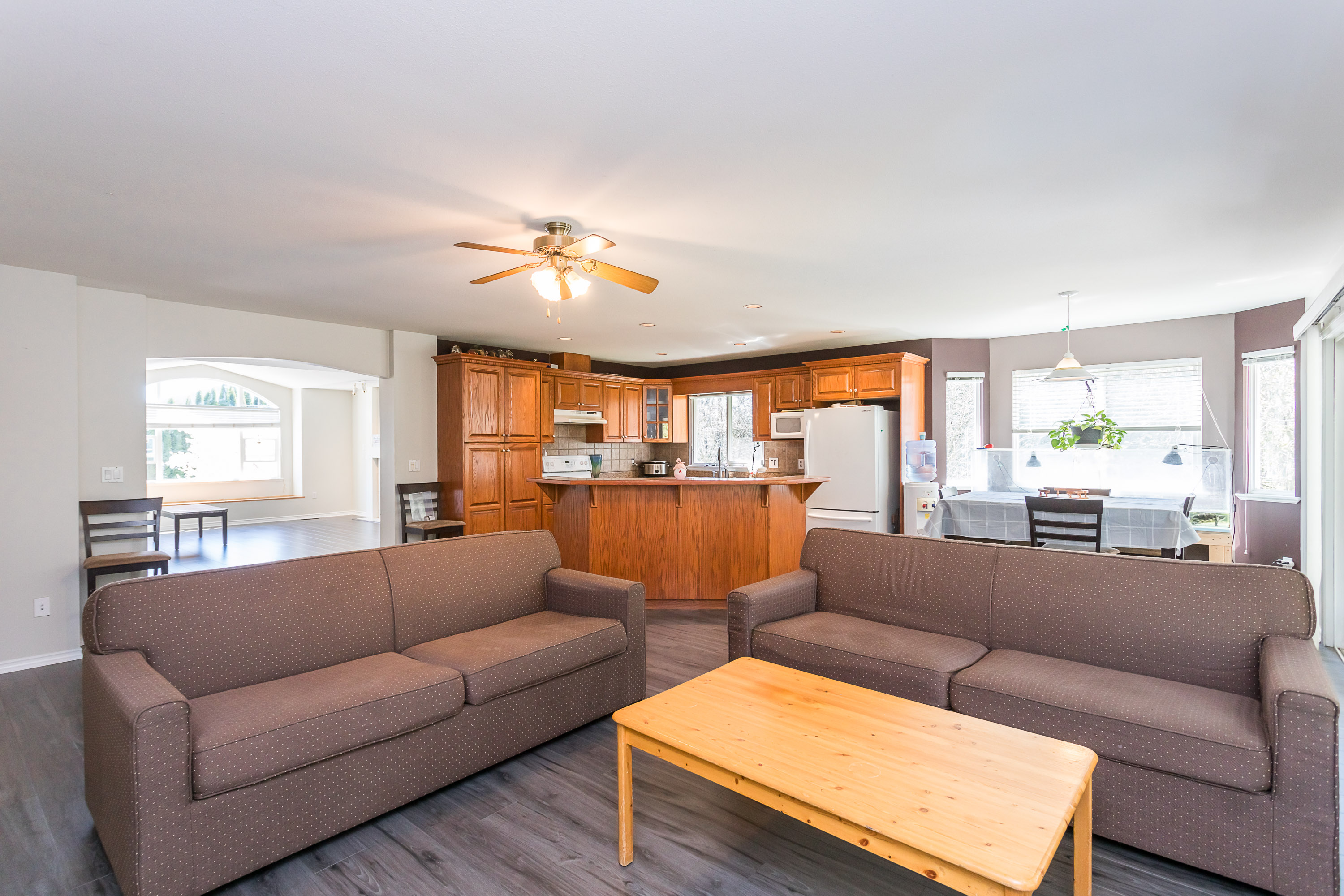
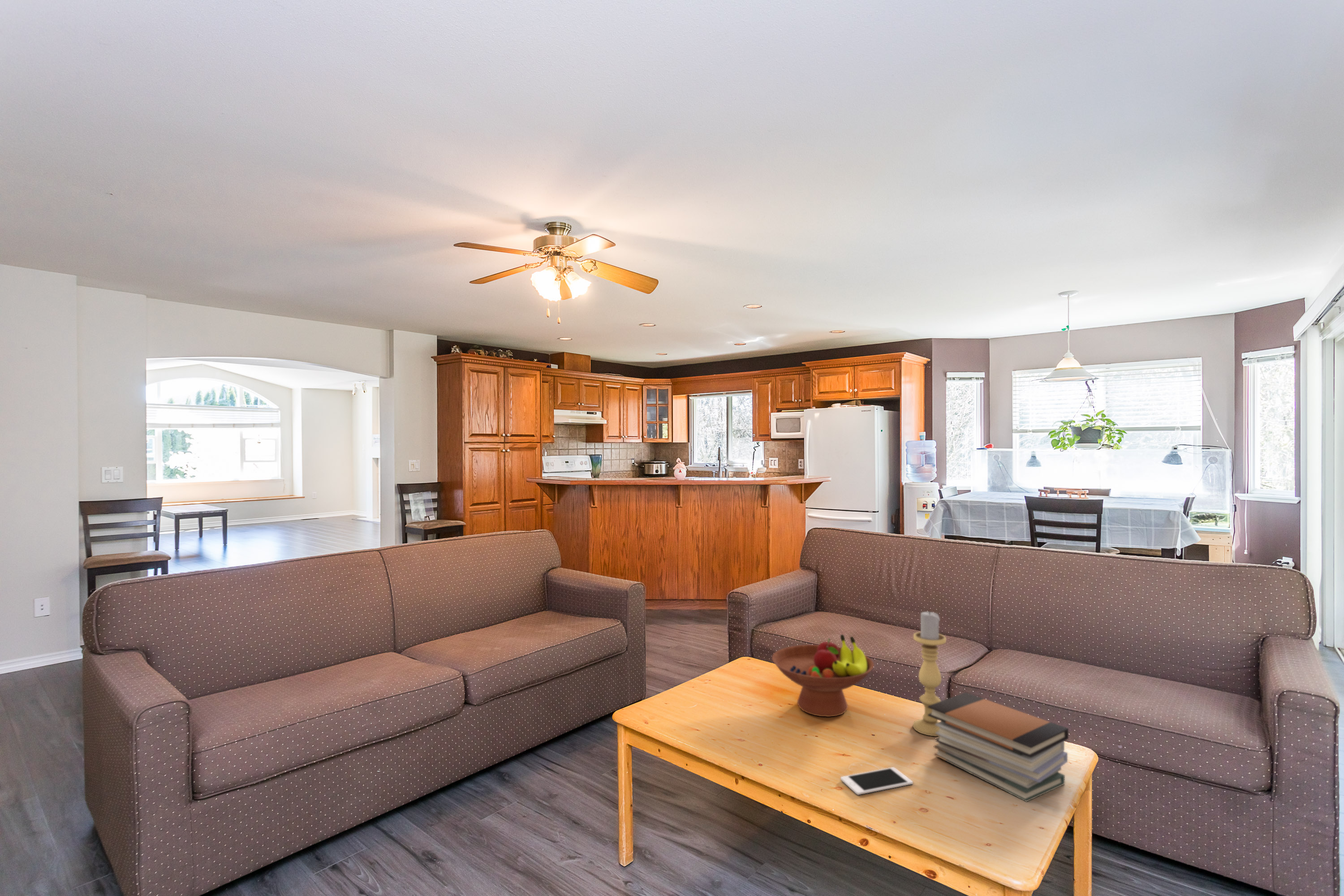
+ book stack [928,692,1069,802]
+ fruit bowl [771,634,874,717]
+ cell phone [840,767,913,795]
+ candle holder [913,610,947,737]
